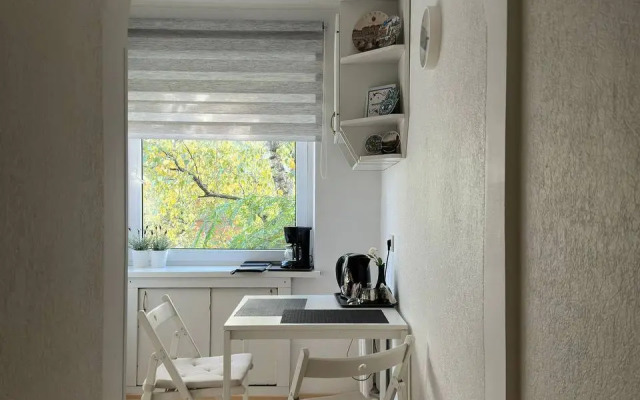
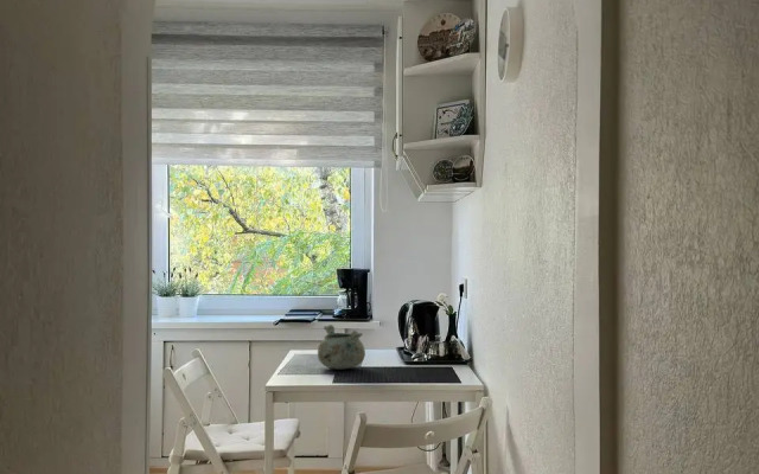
+ bowl [317,324,366,371]
